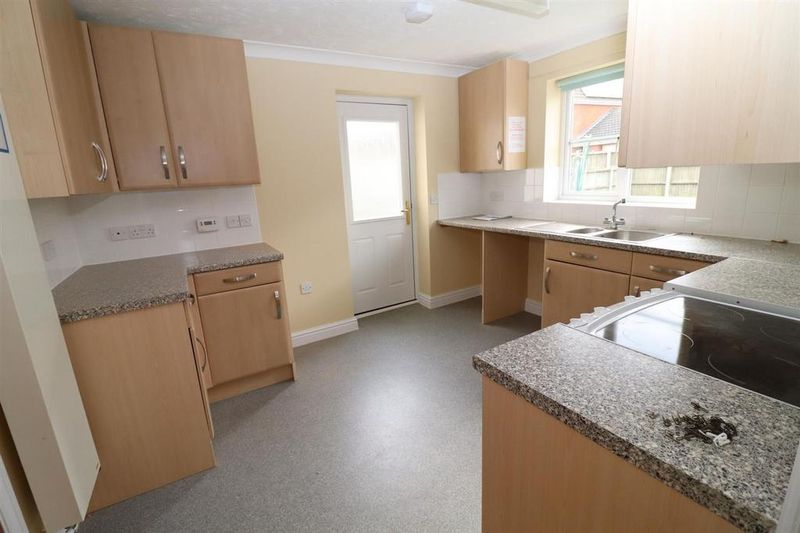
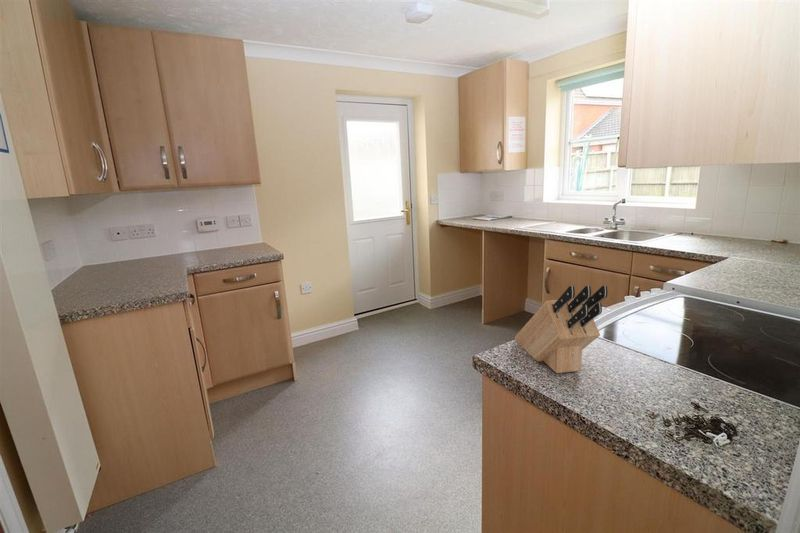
+ knife block [514,284,608,374]
